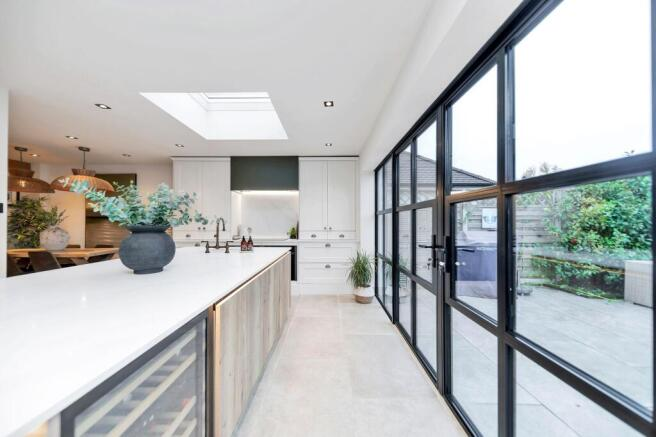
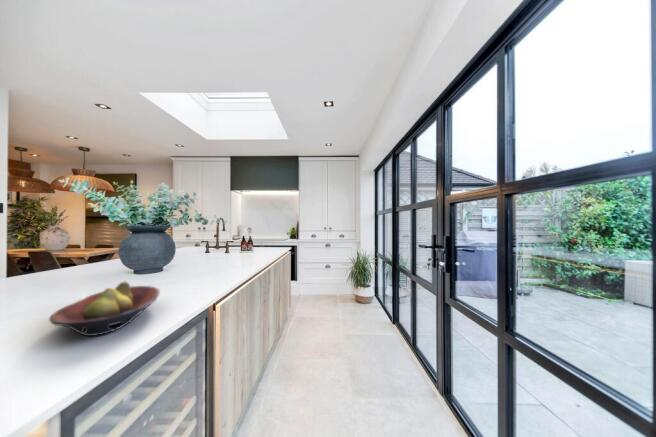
+ fruit bowl [48,281,161,337]
